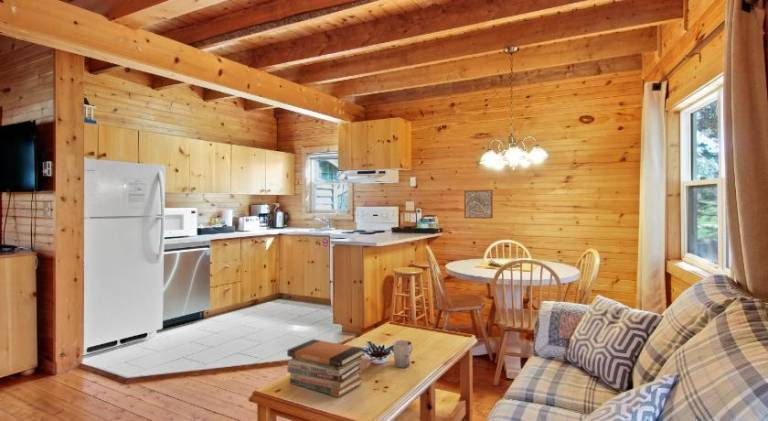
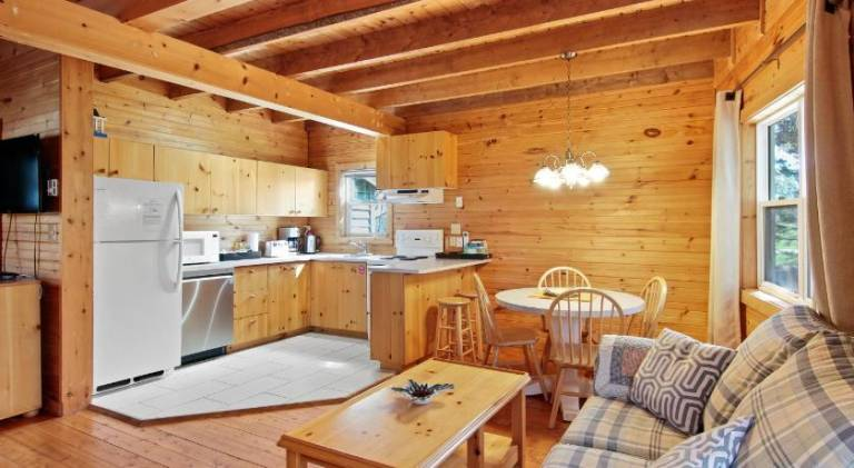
- wall art [463,189,494,219]
- cup [392,339,413,369]
- book stack [286,338,366,398]
